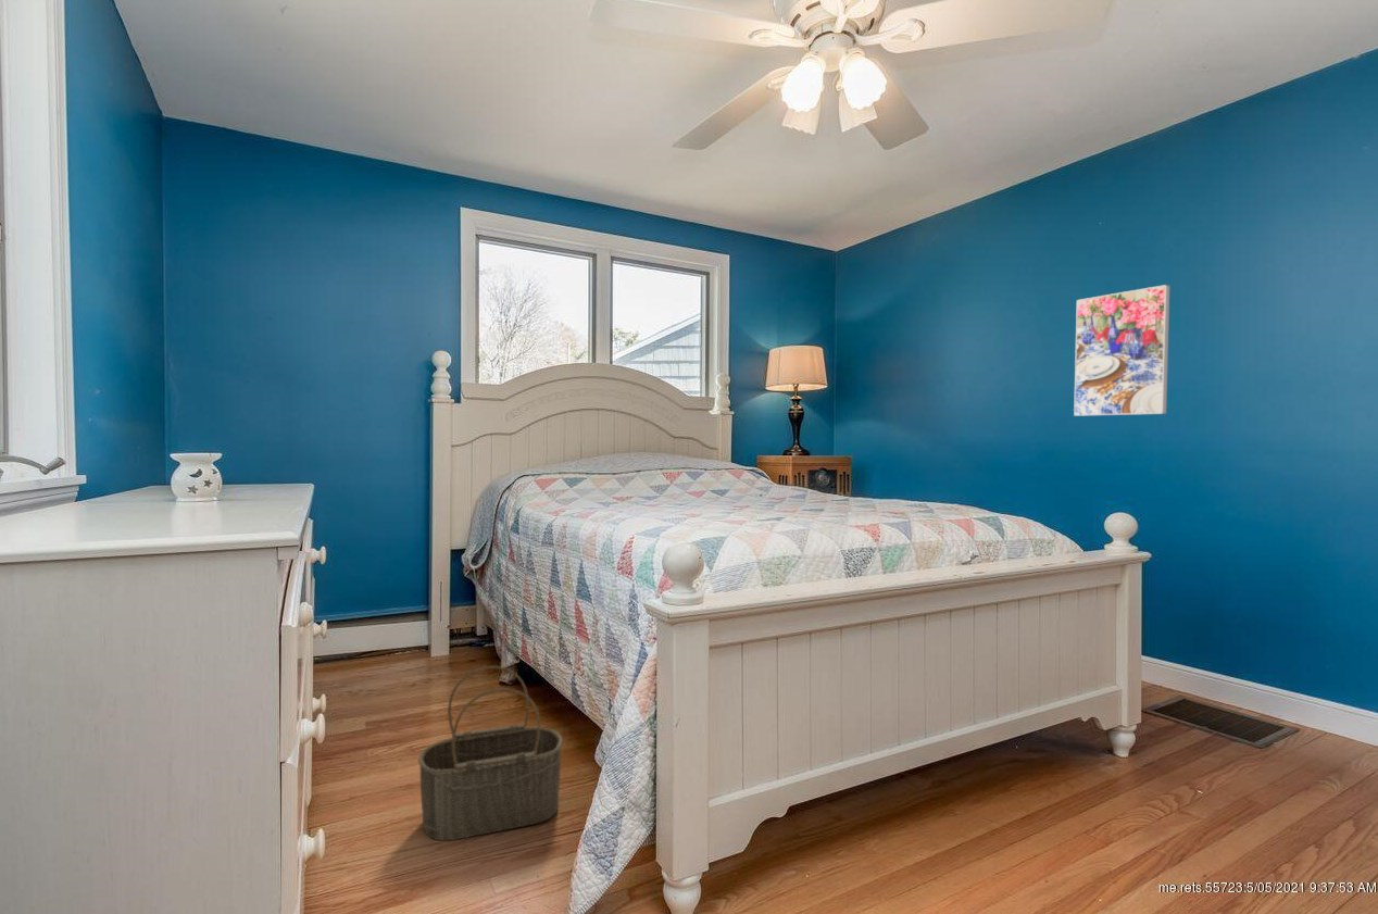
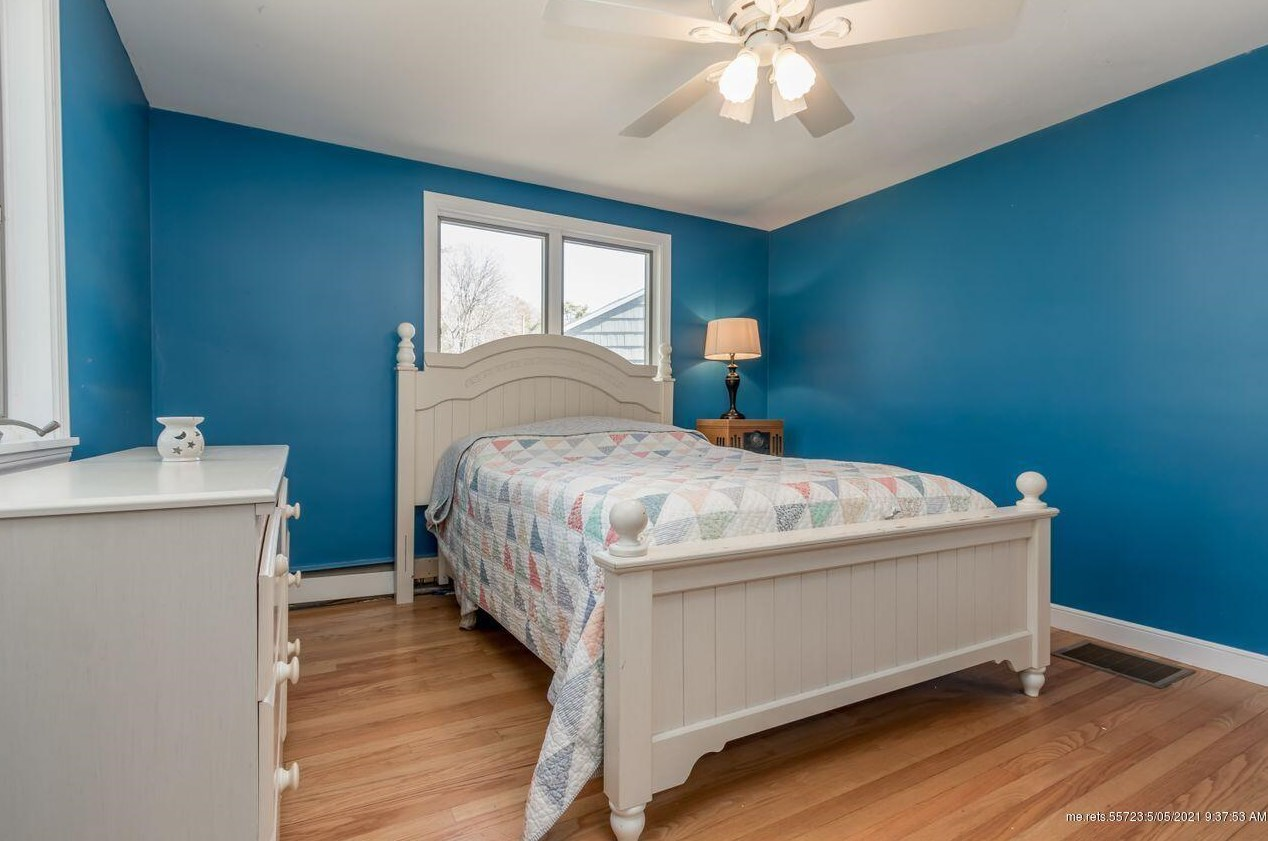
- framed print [1073,284,1172,417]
- wicker basket [417,665,563,842]
